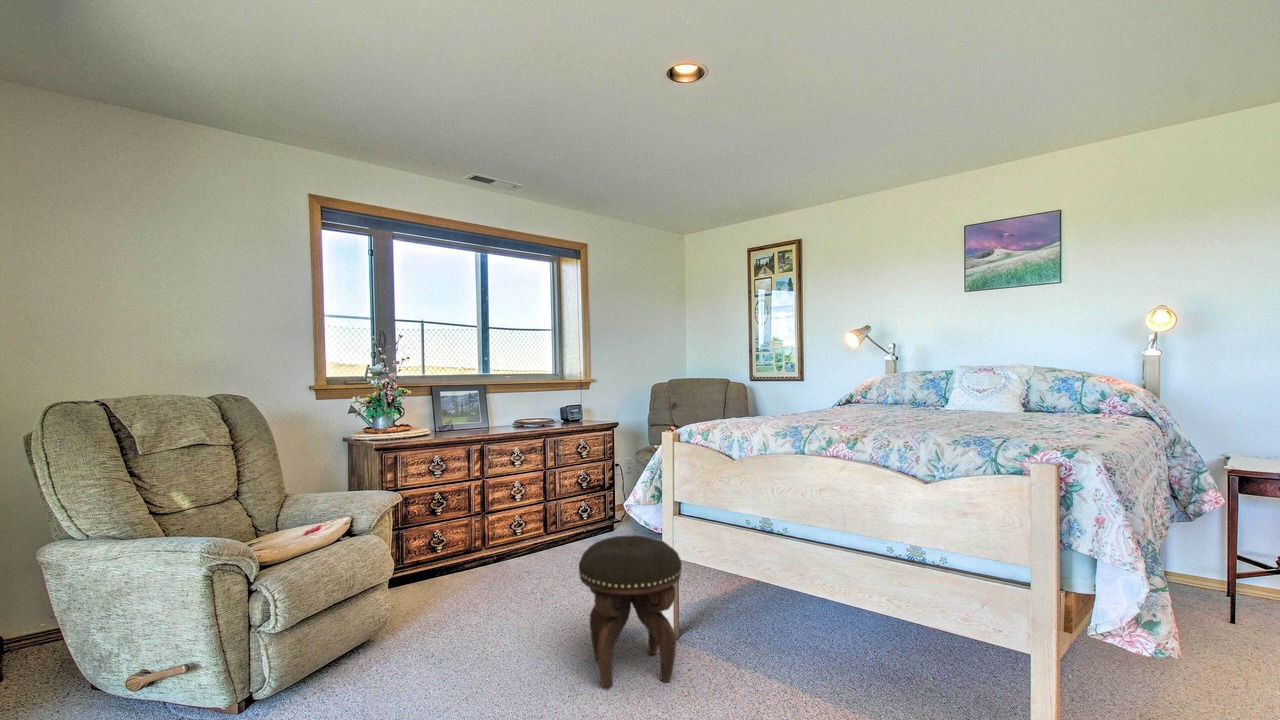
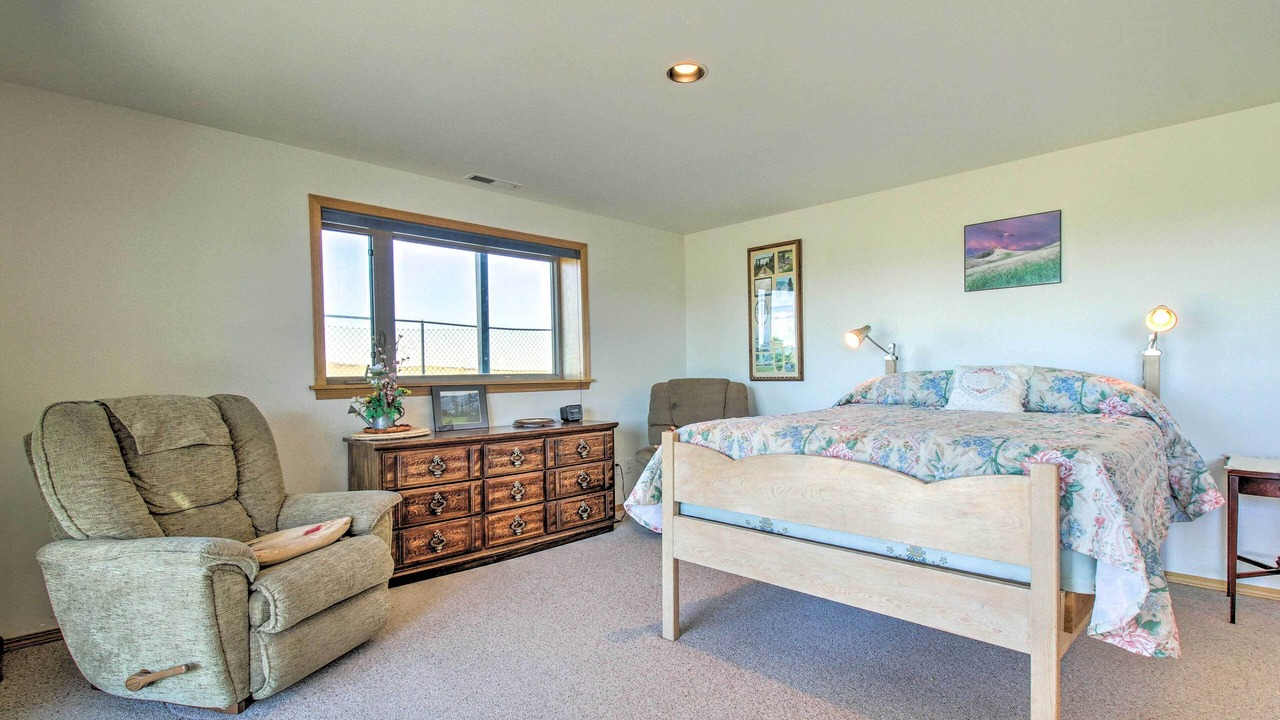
- footstool [578,534,683,691]
